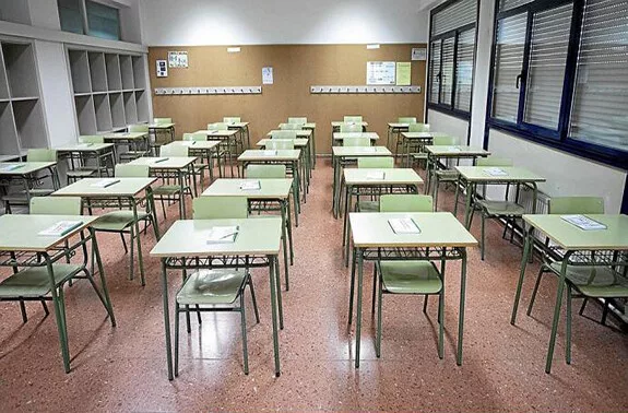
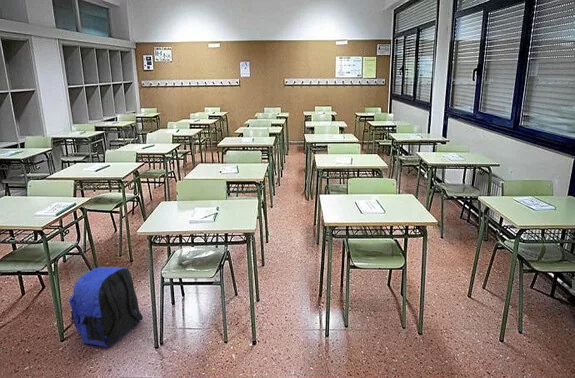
+ backpack [68,266,144,348]
